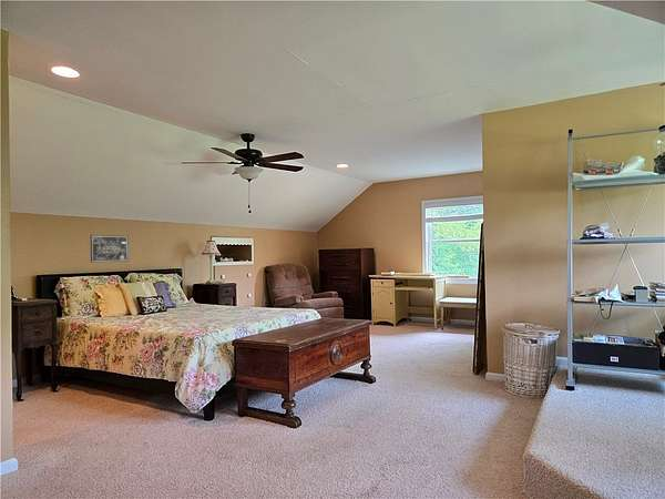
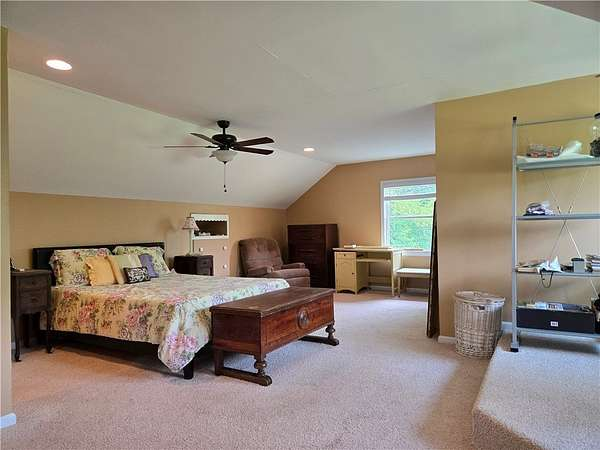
- wall art [90,234,130,264]
